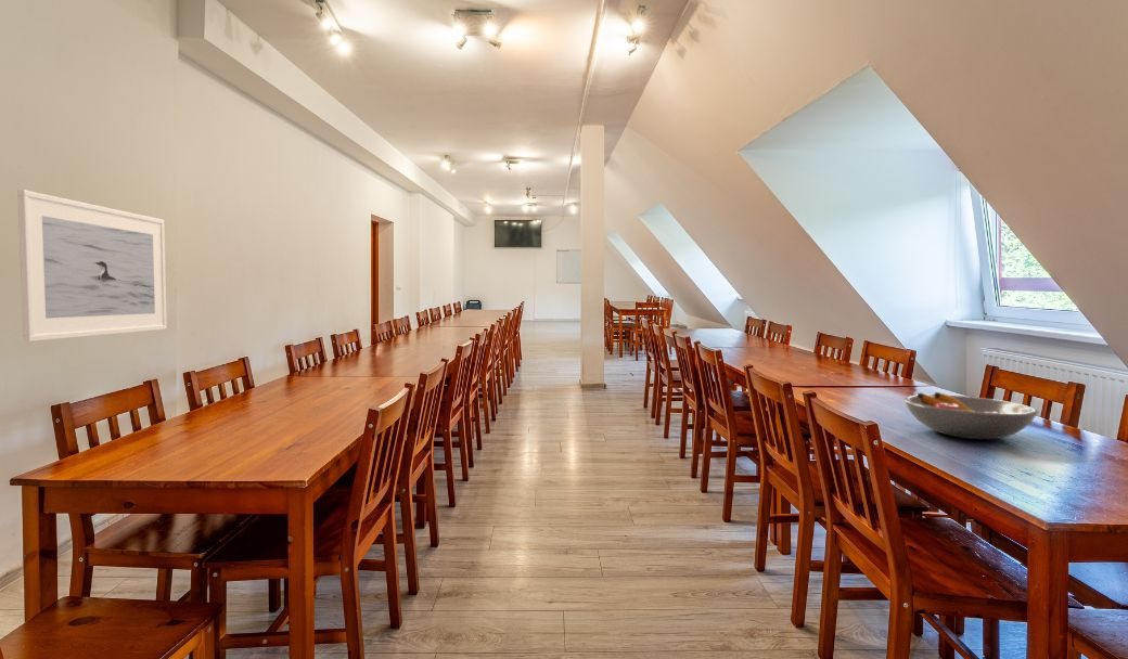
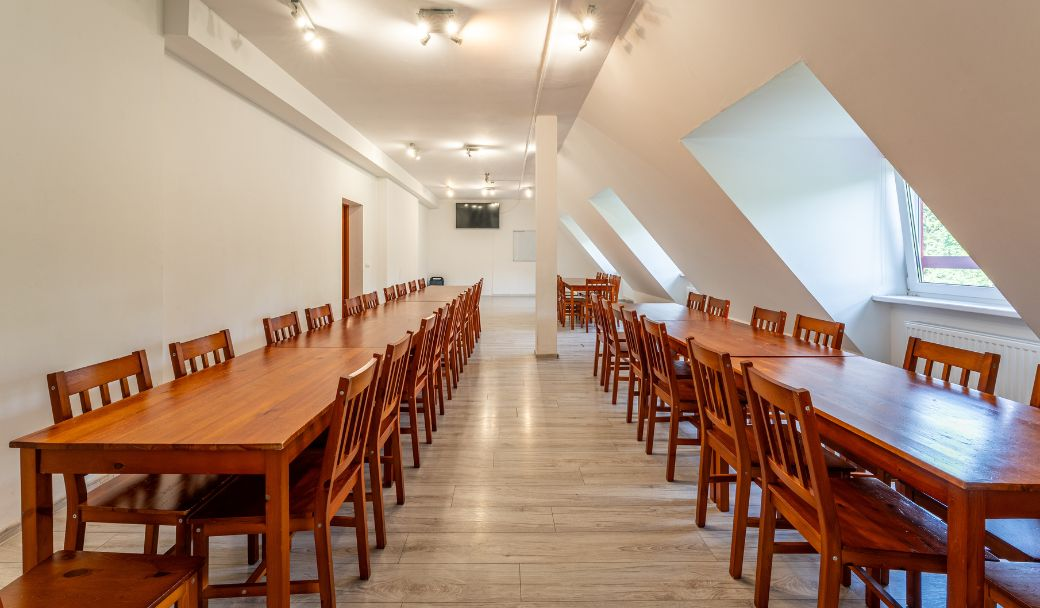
- fruit bowl [902,391,1039,440]
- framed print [16,189,168,343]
